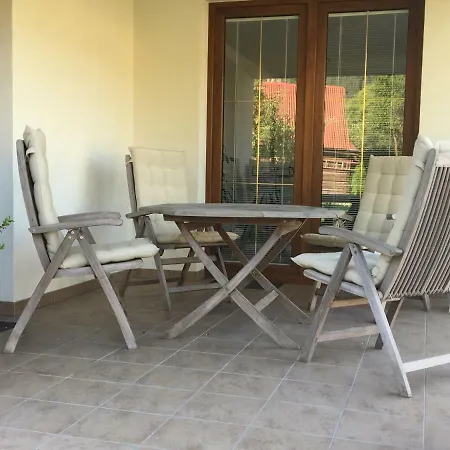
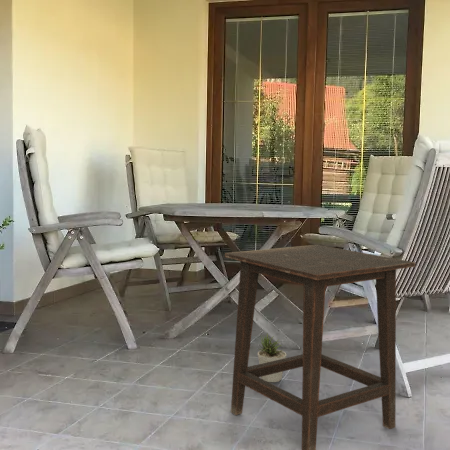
+ side table [224,244,416,450]
+ potted plant [257,333,287,383]
